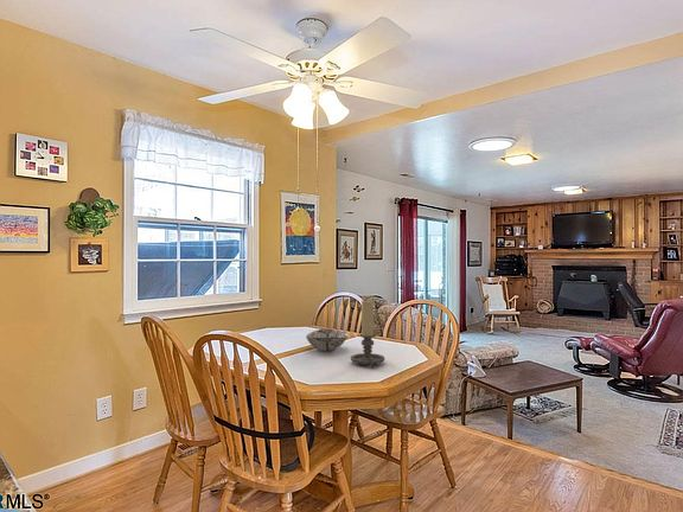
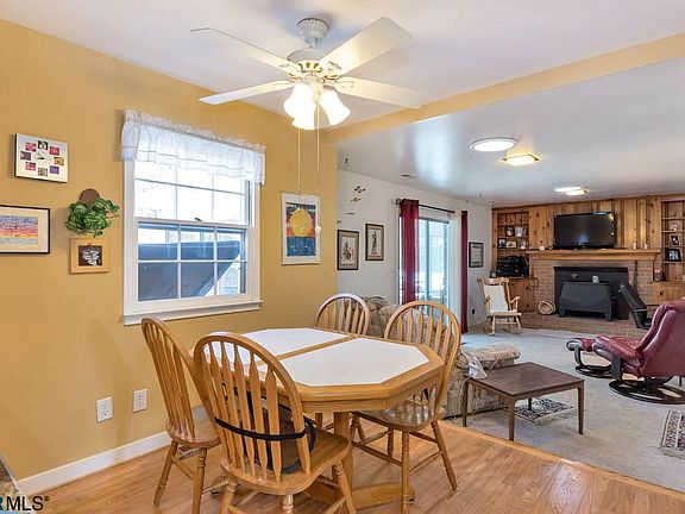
- decorative bowl [305,327,349,353]
- candle holder [350,300,385,369]
